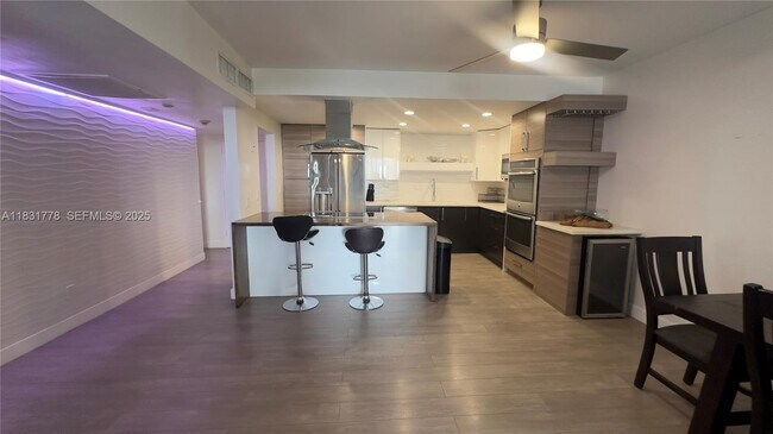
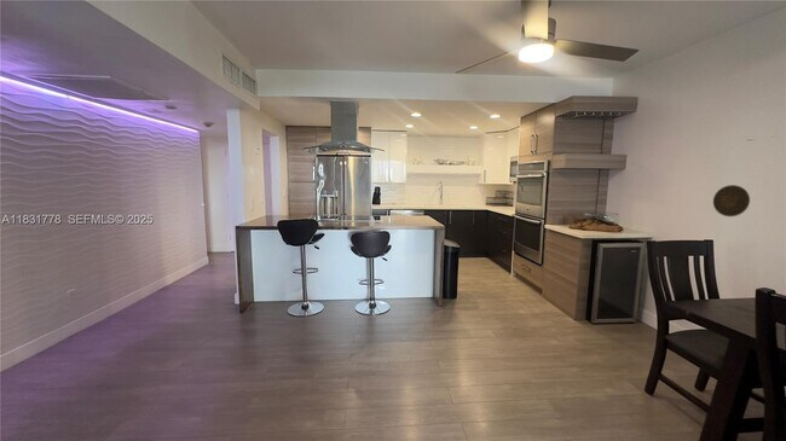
+ decorative plate [712,184,751,217]
